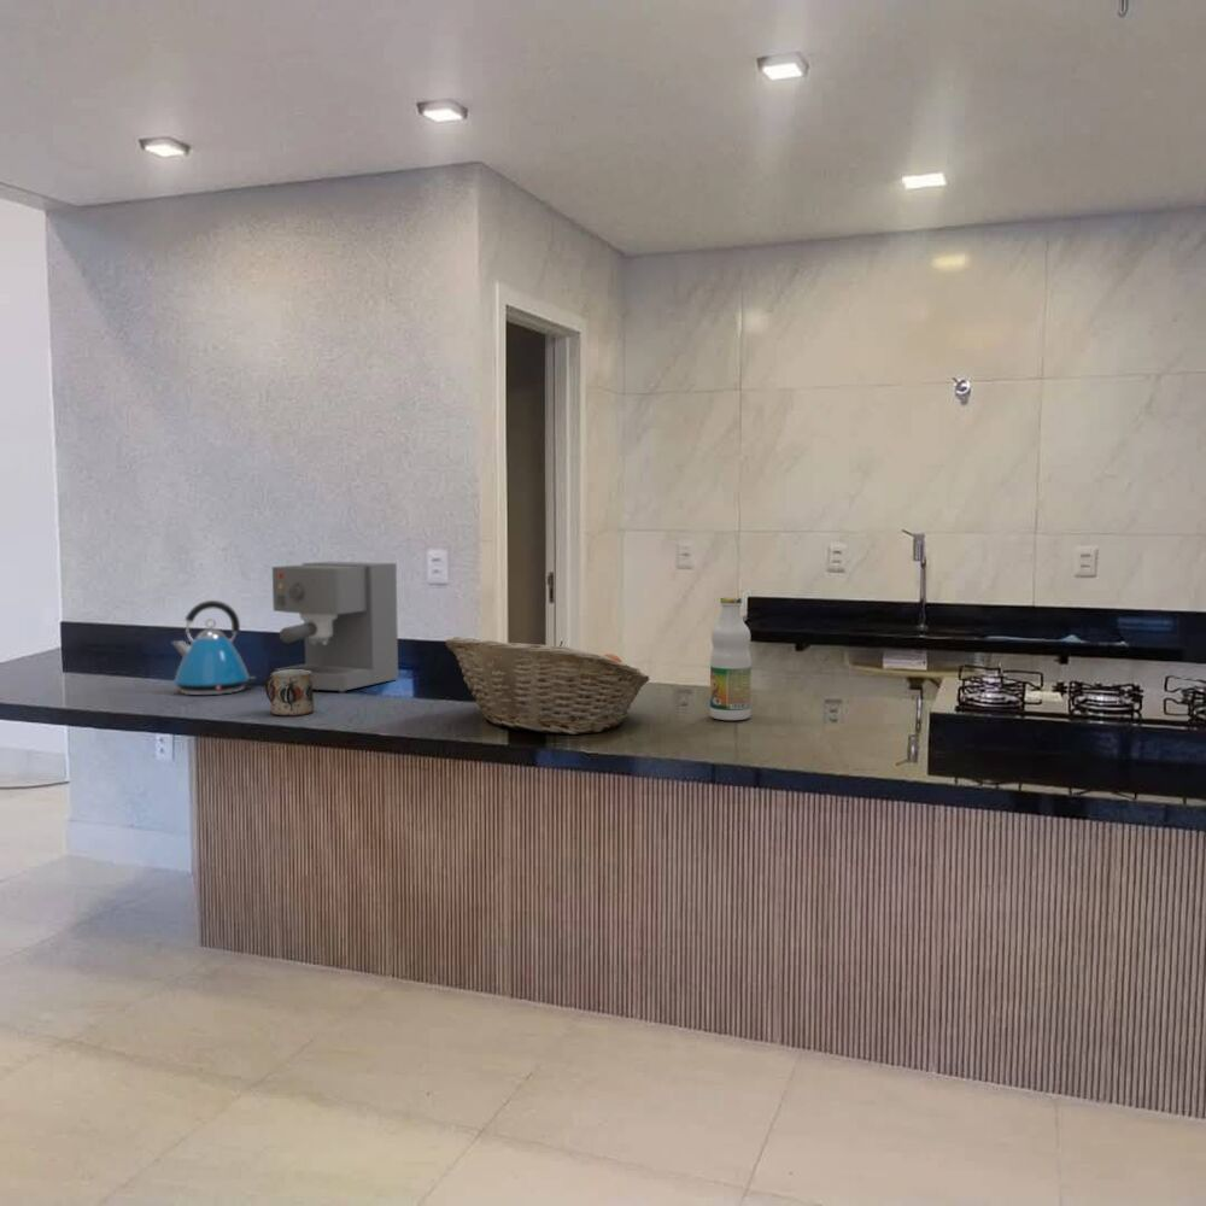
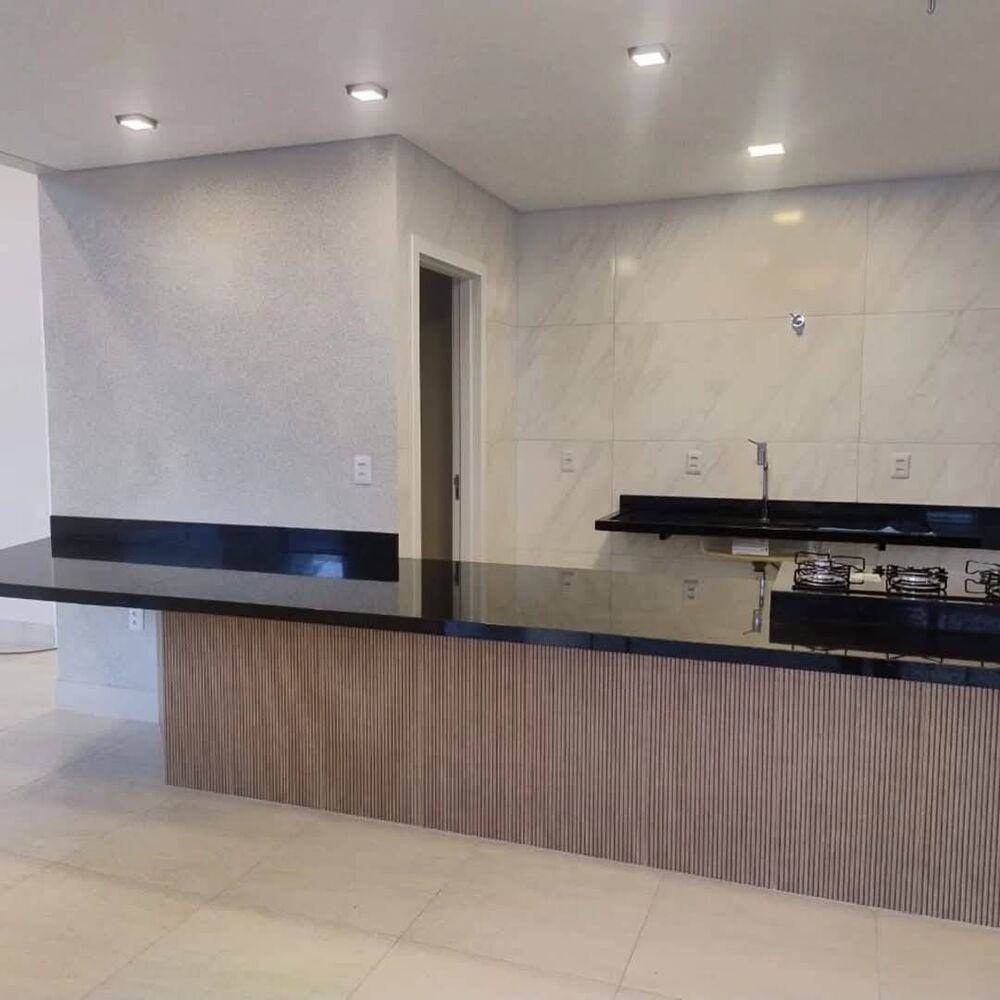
- fruit basket [444,636,651,736]
- kettle [171,599,257,696]
- bottle [709,596,753,721]
- mug [264,669,315,718]
- coffee maker [271,561,399,695]
